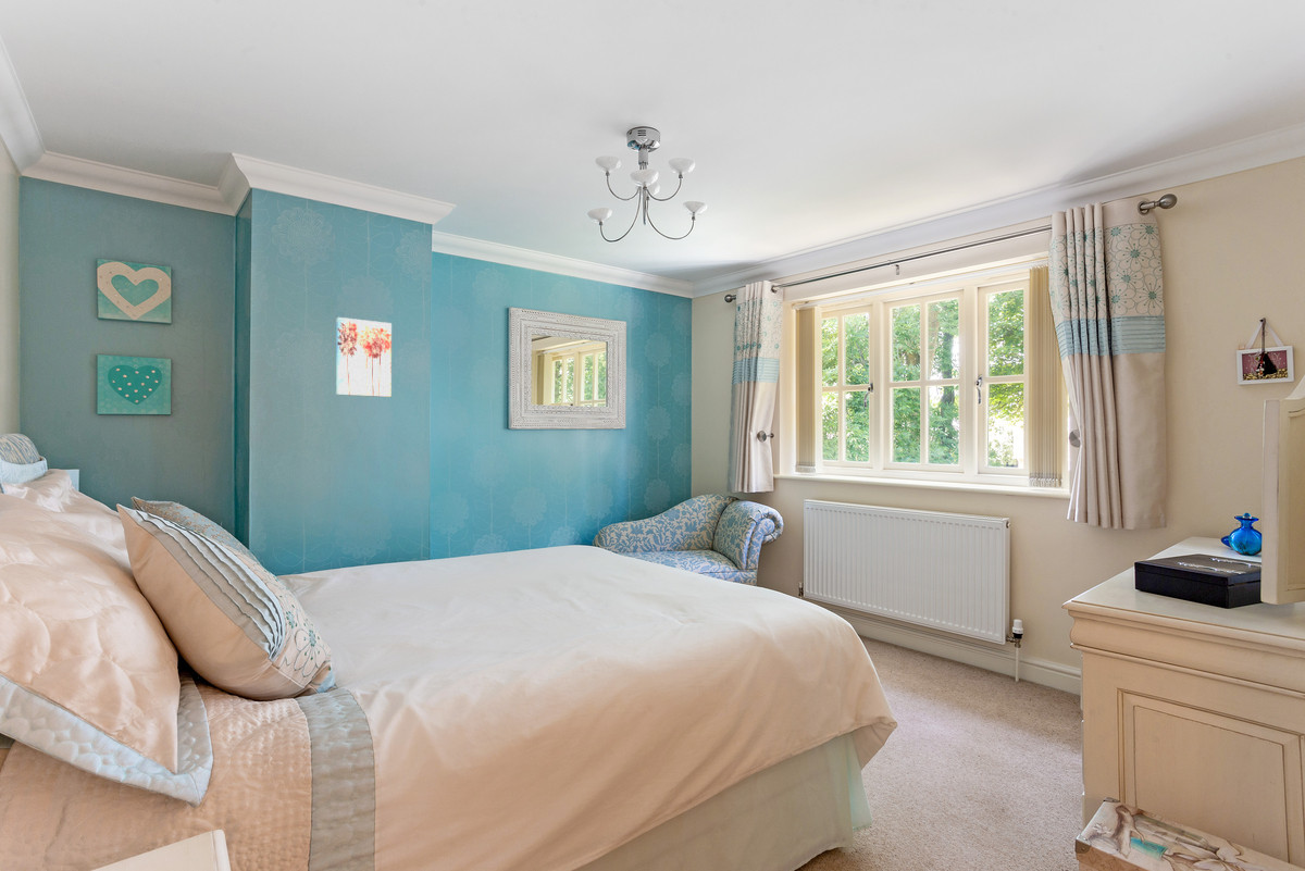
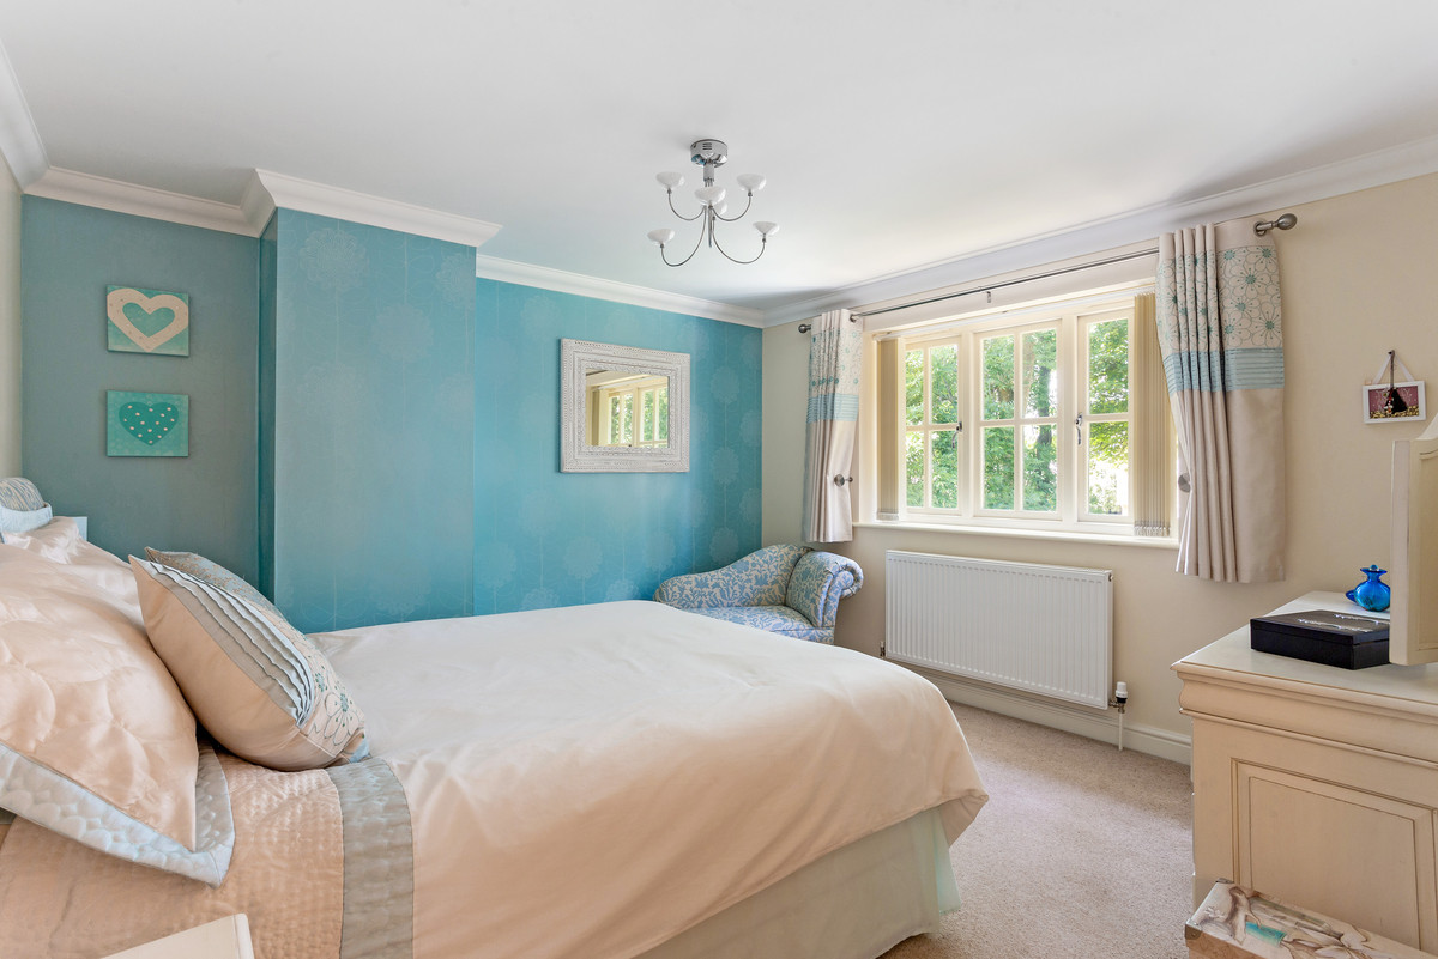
- wall art [335,316,393,398]
